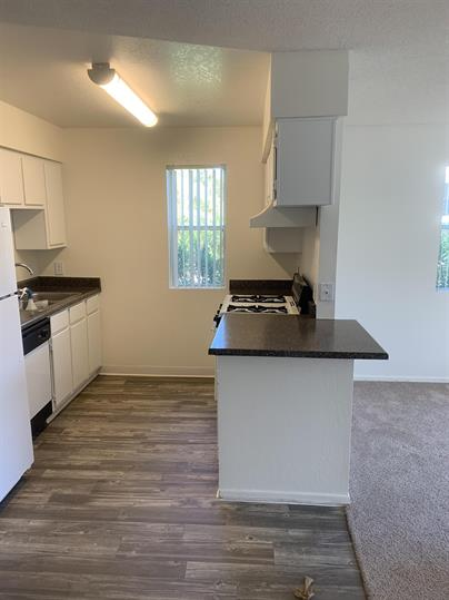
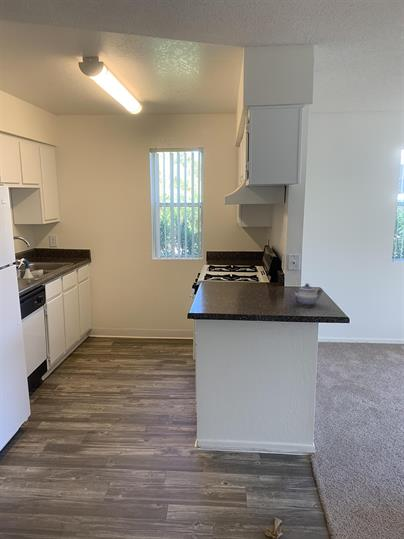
+ teapot [288,283,324,308]
